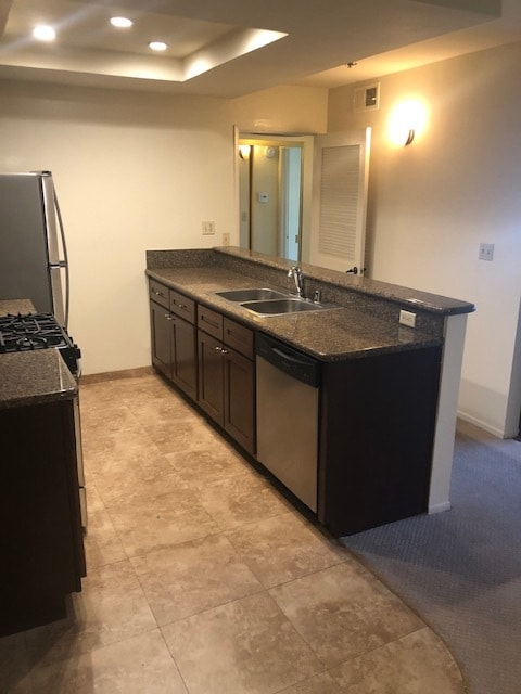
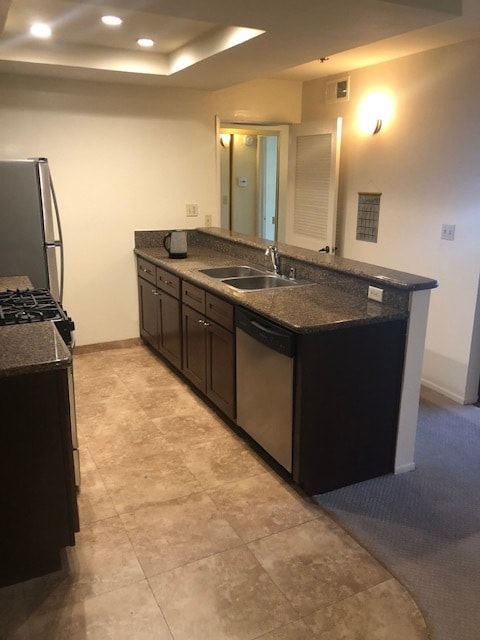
+ calendar [355,179,383,244]
+ kettle [162,229,188,259]
